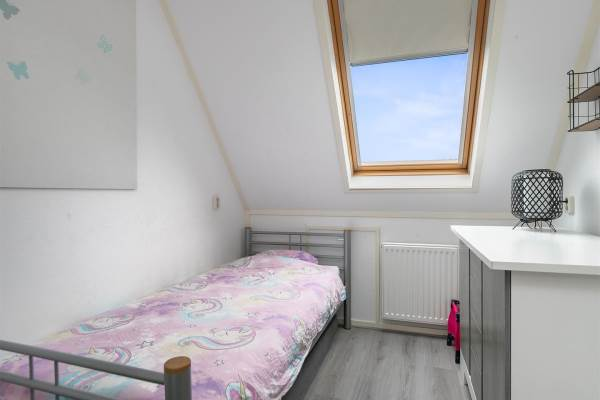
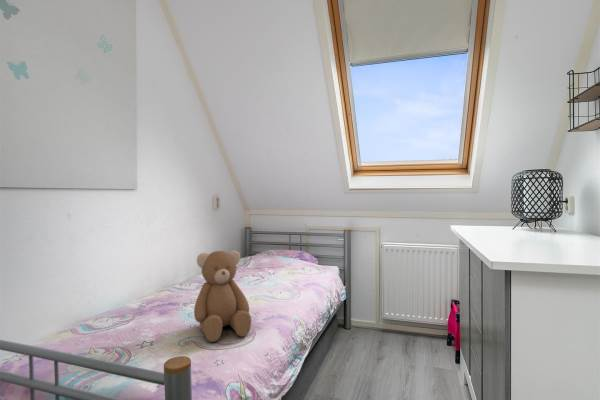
+ teddy bear [193,250,252,343]
